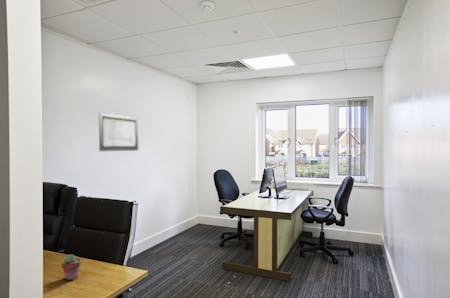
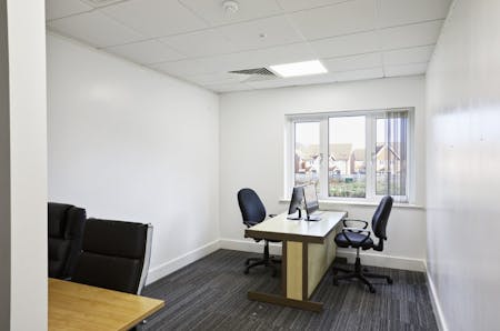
- potted succulent [60,253,82,281]
- wall art [98,112,139,152]
